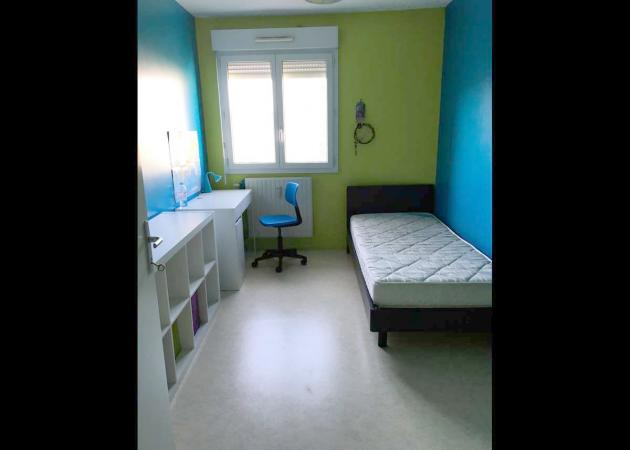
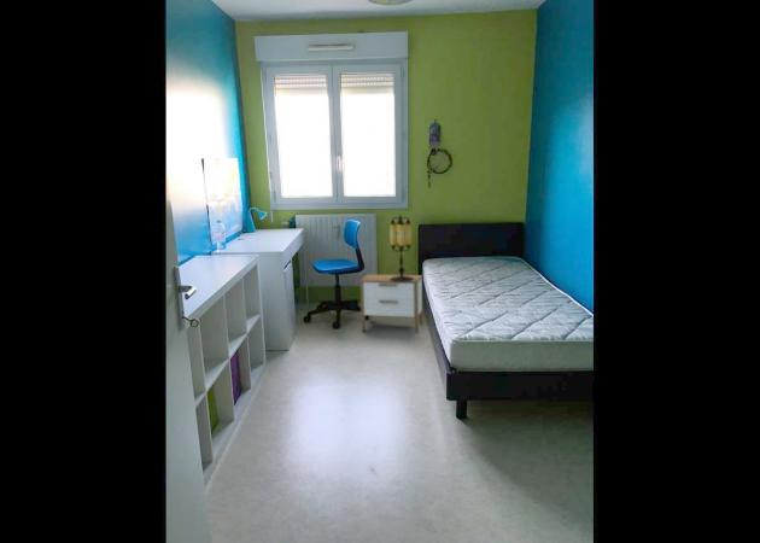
+ table lamp [388,214,414,281]
+ nightstand [358,273,425,334]
